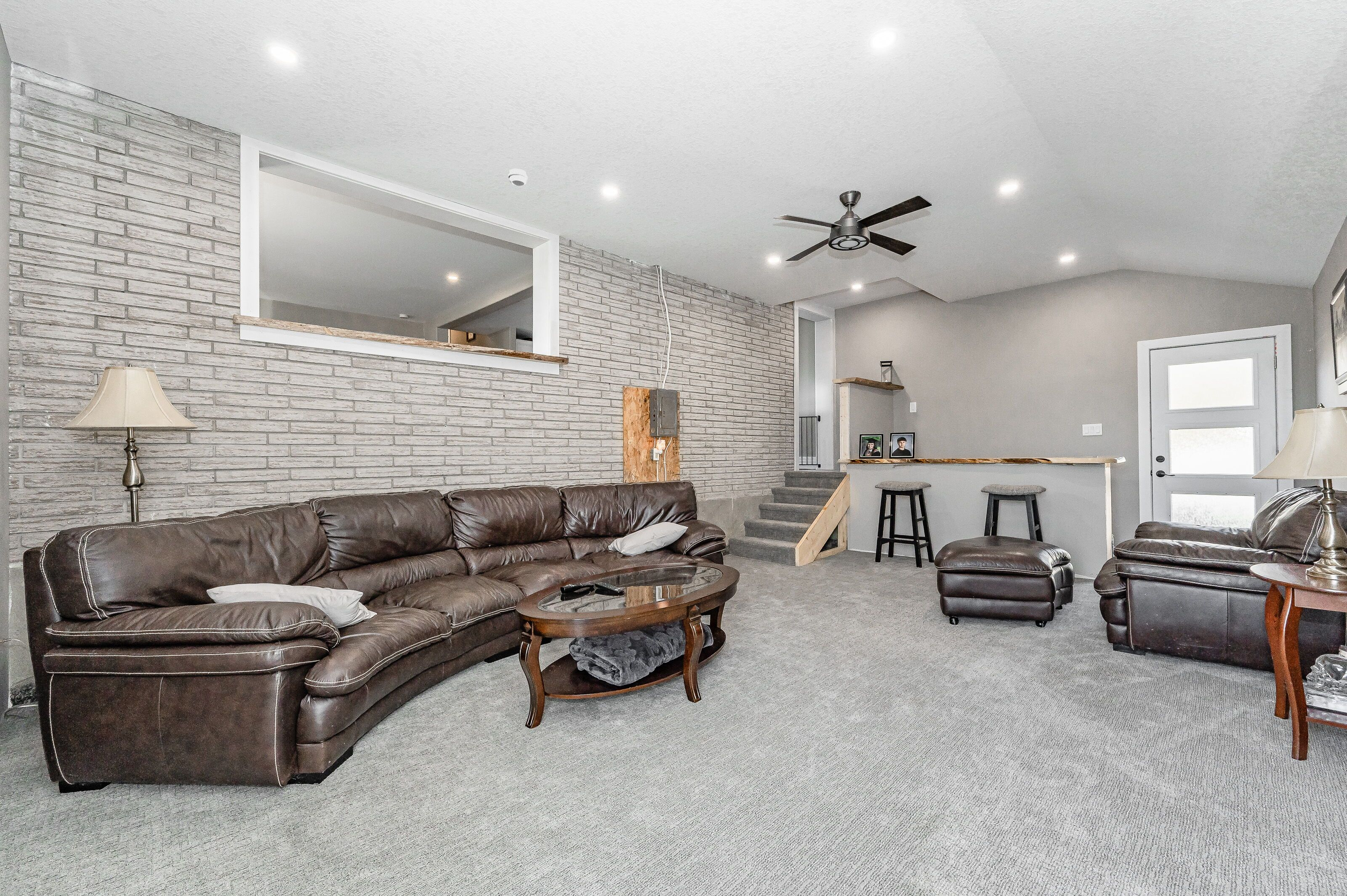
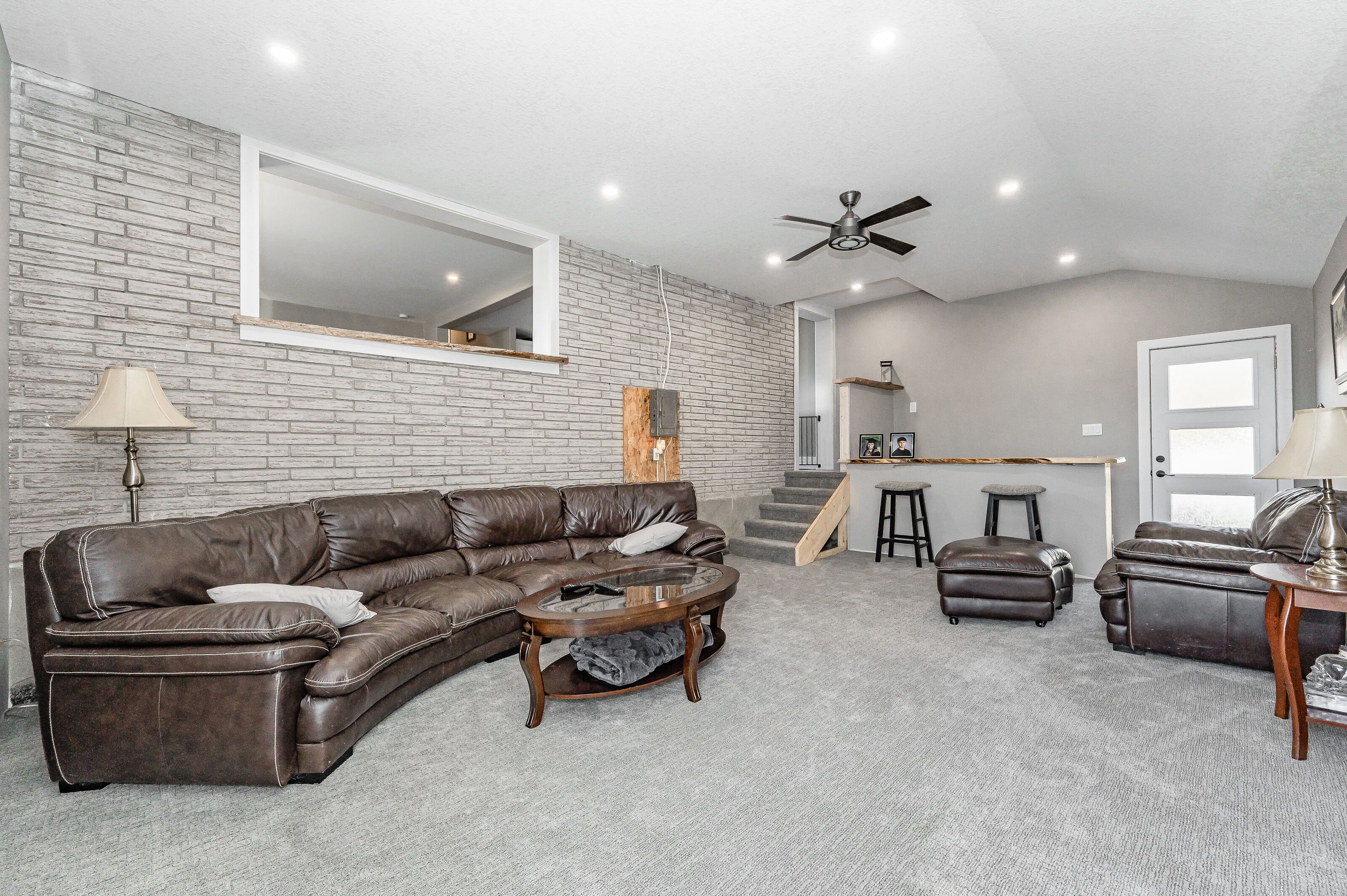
- smoke detector [508,168,528,186]
